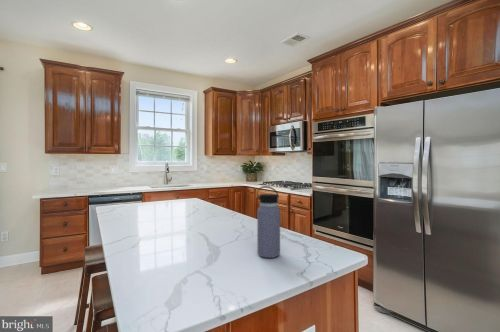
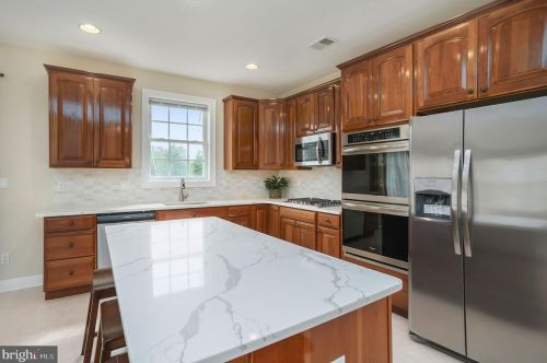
- water bottle [256,185,281,259]
